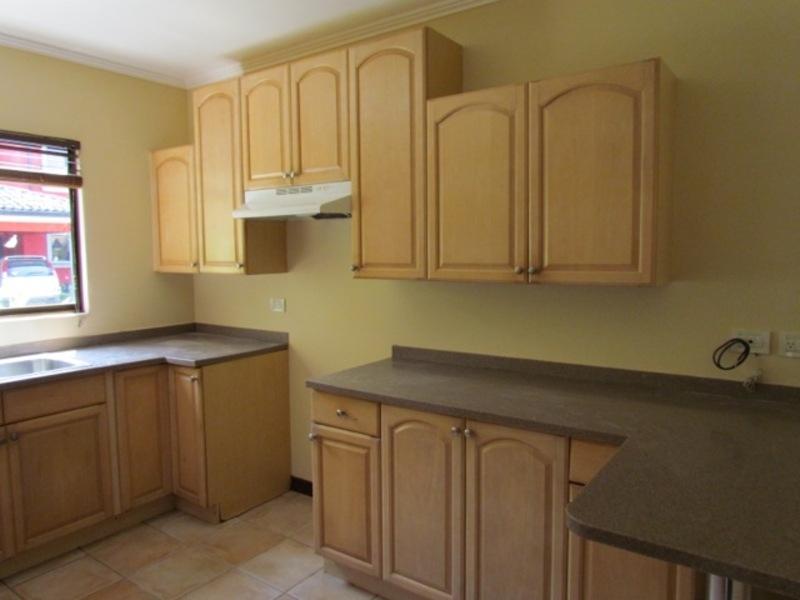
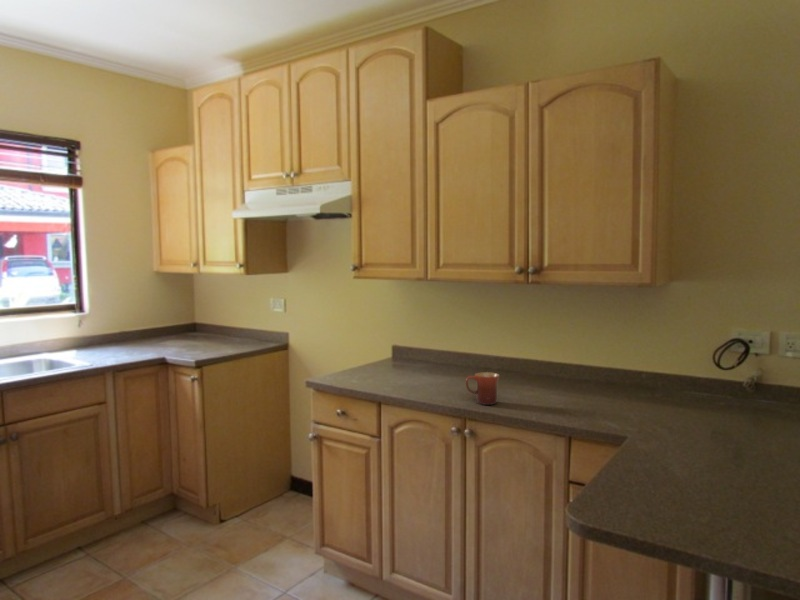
+ mug [465,371,500,406]
